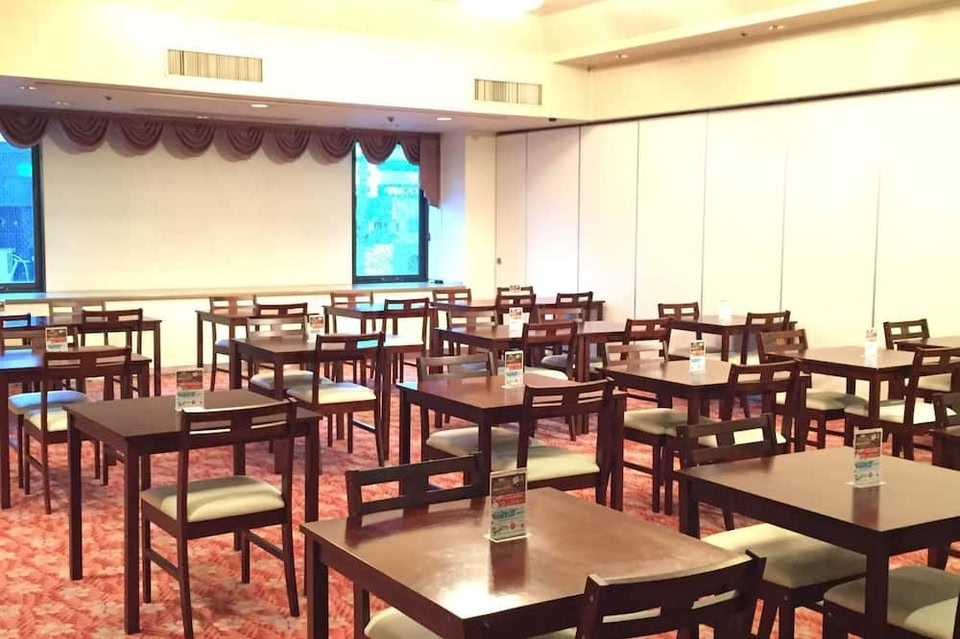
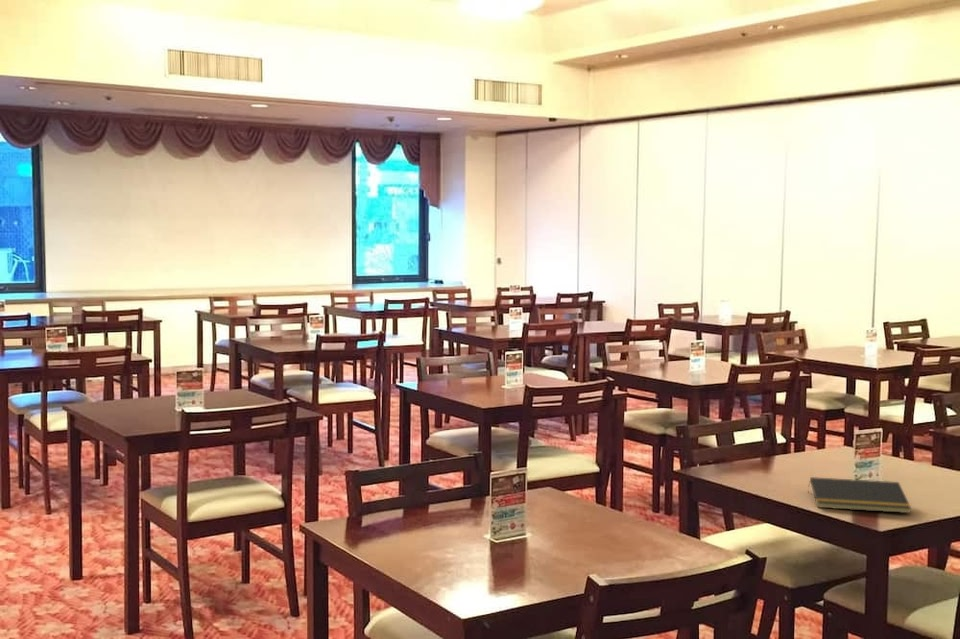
+ notepad [807,476,912,514]
